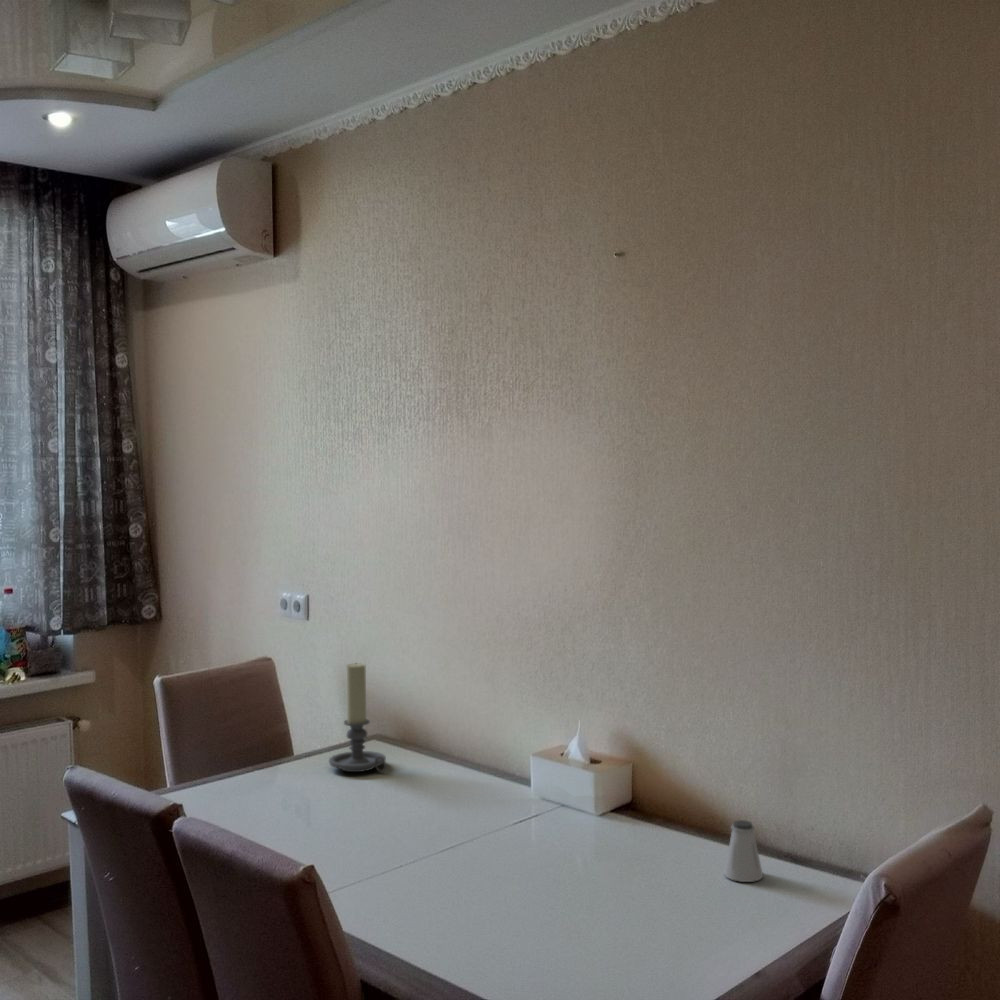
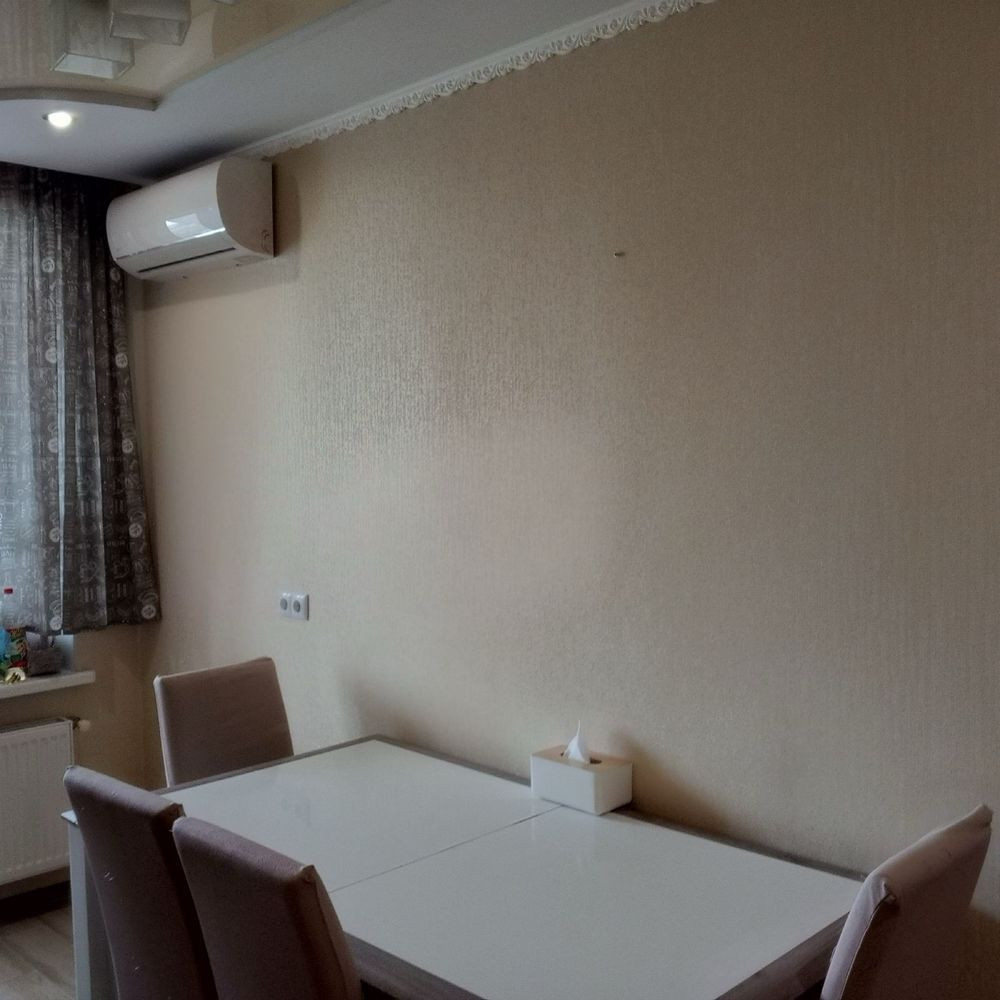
- saltshaker [723,819,764,883]
- candle holder [328,661,387,773]
